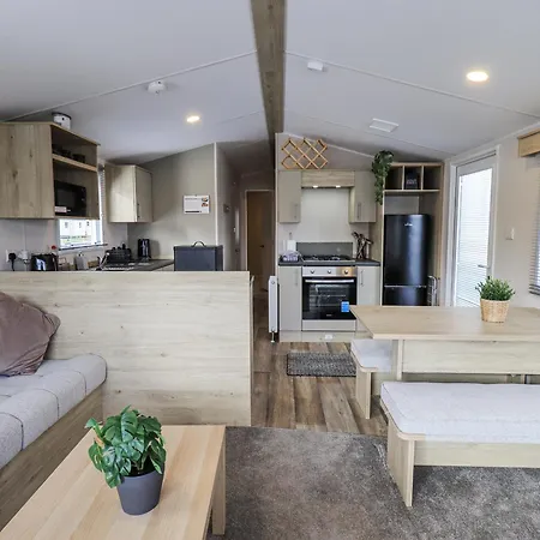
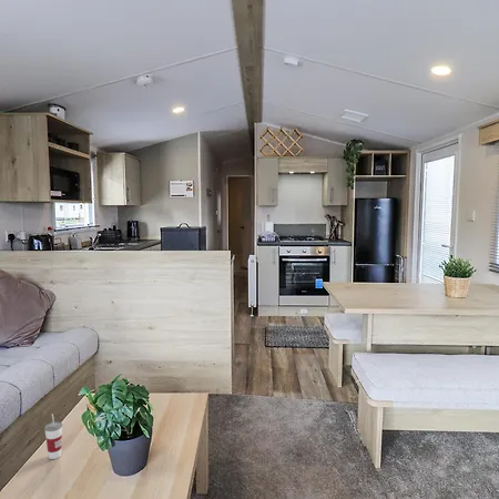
+ cup [43,413,63,460]
